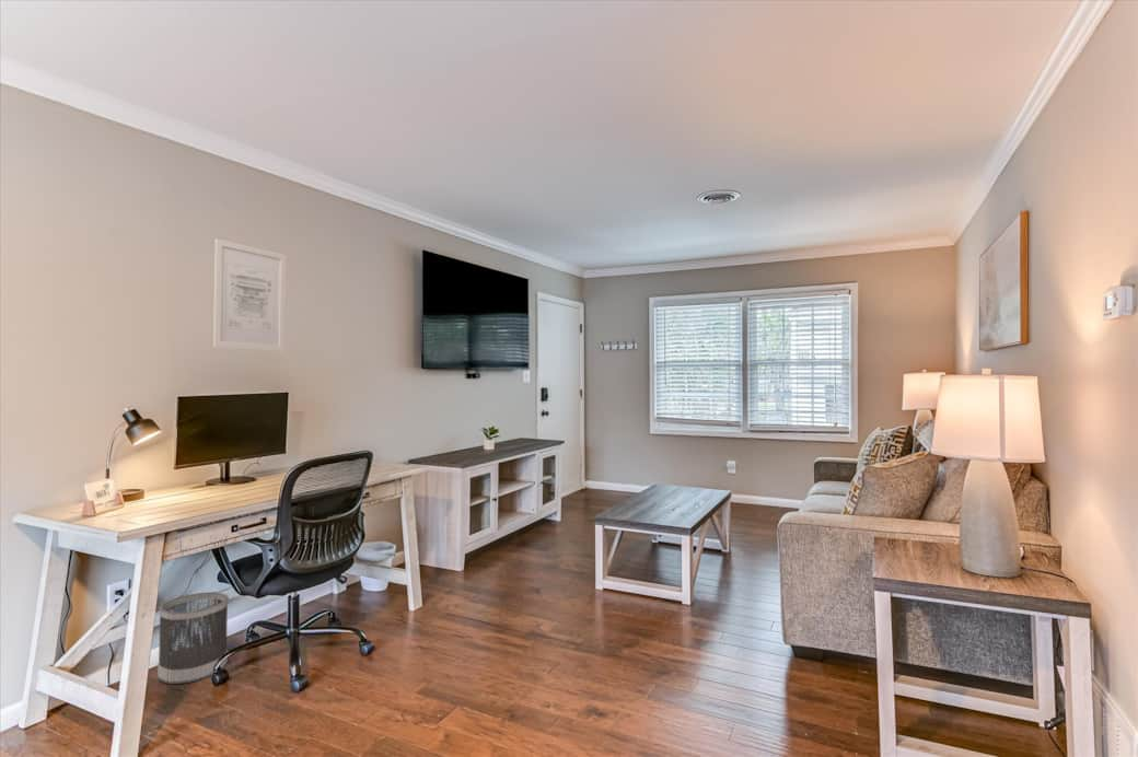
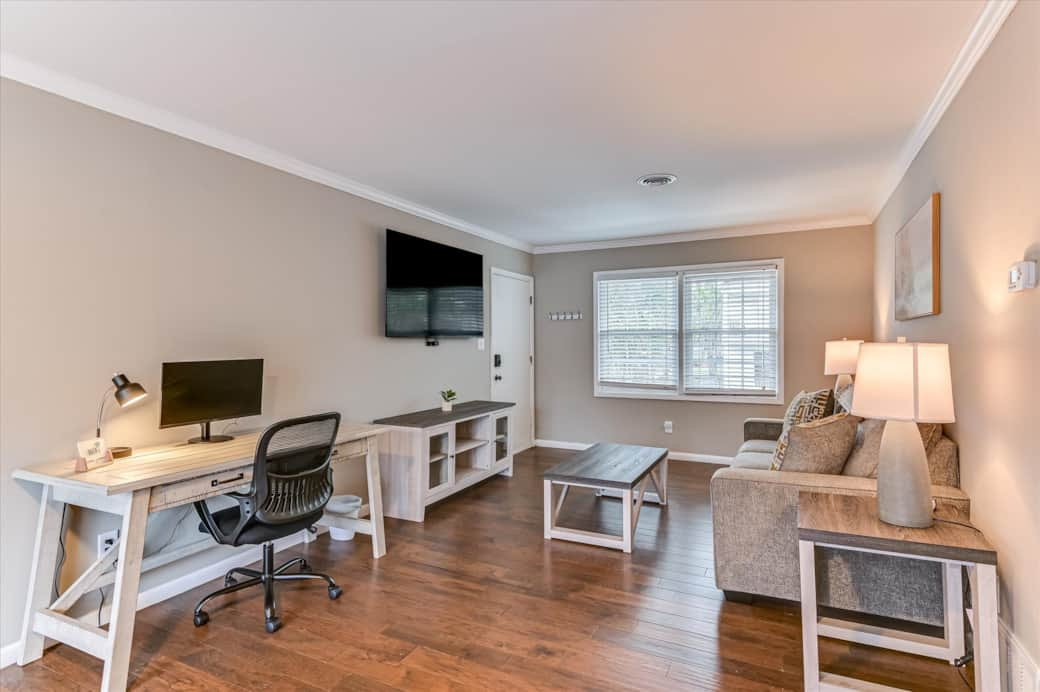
- wastebasket [156,591,230,685]
- wall art [212,237,287,353]
